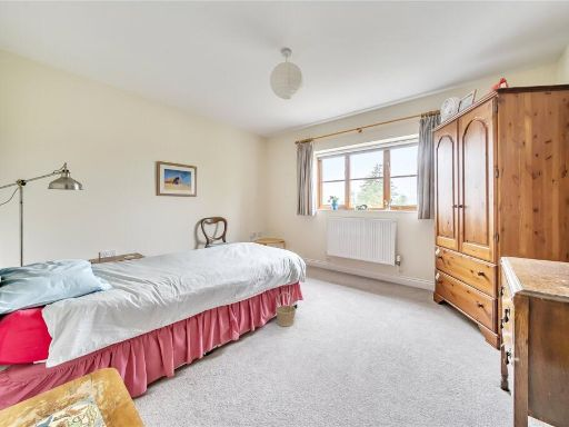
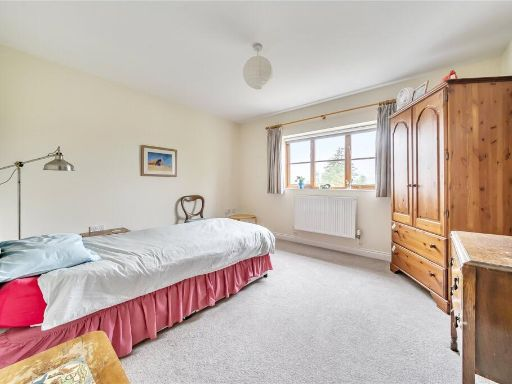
- basket [274,291,297,327]
